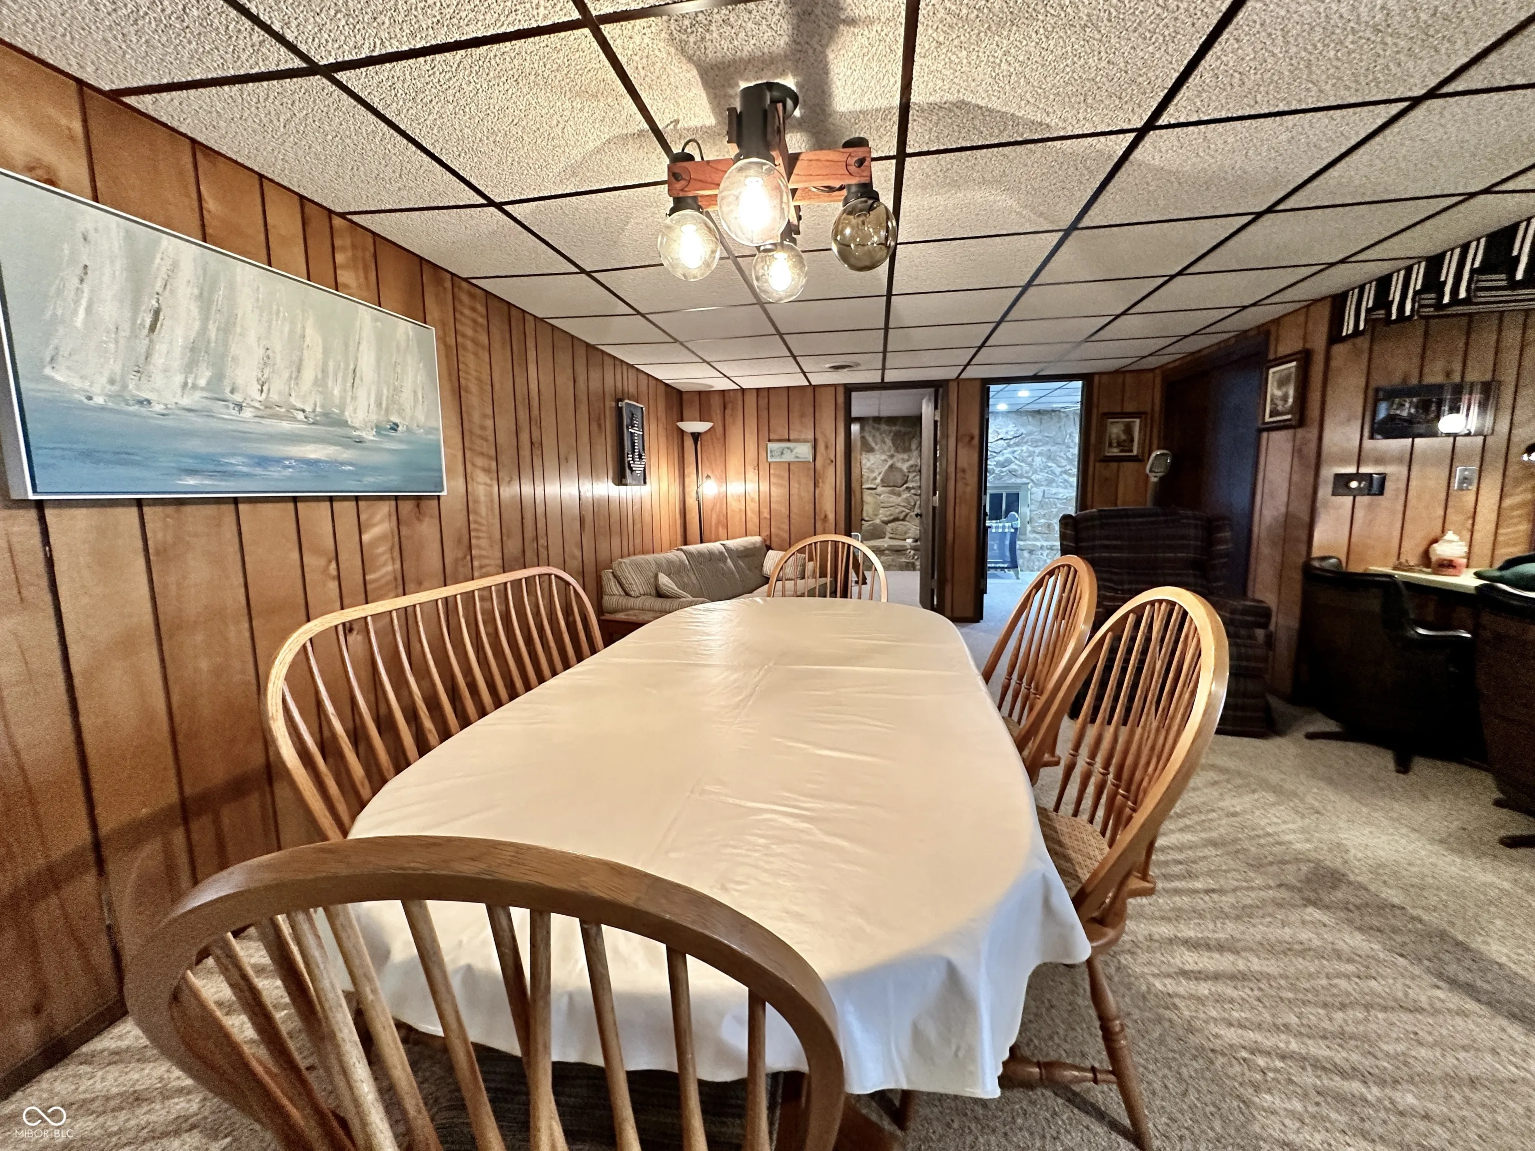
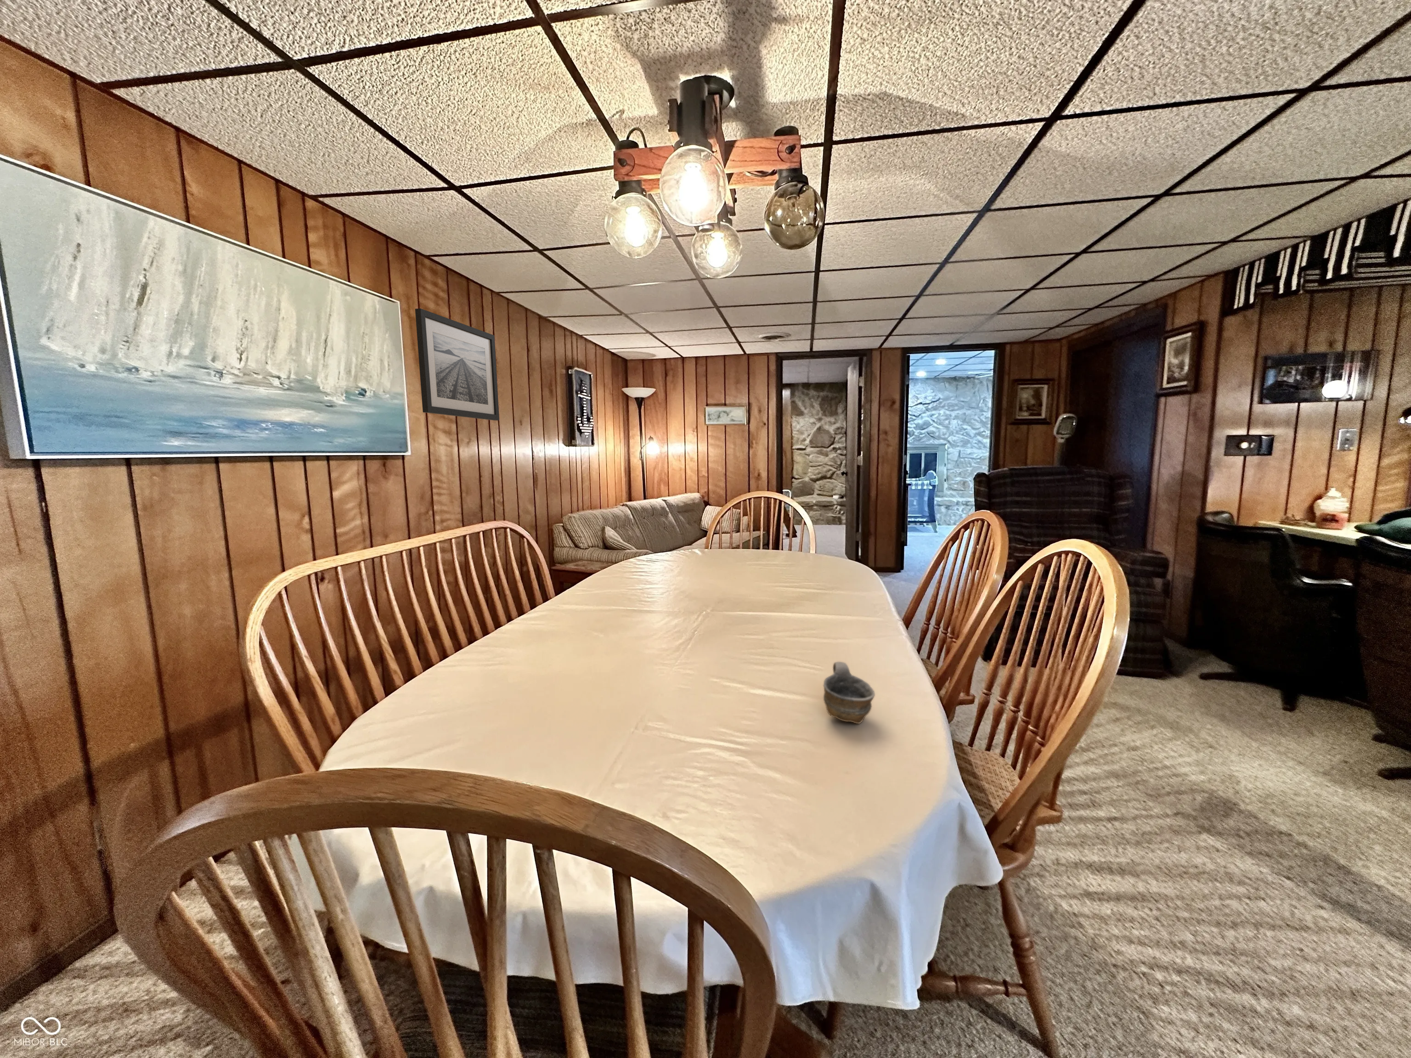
+ wall art [414,308,500,421]
+ cup [823,661,875,725]
